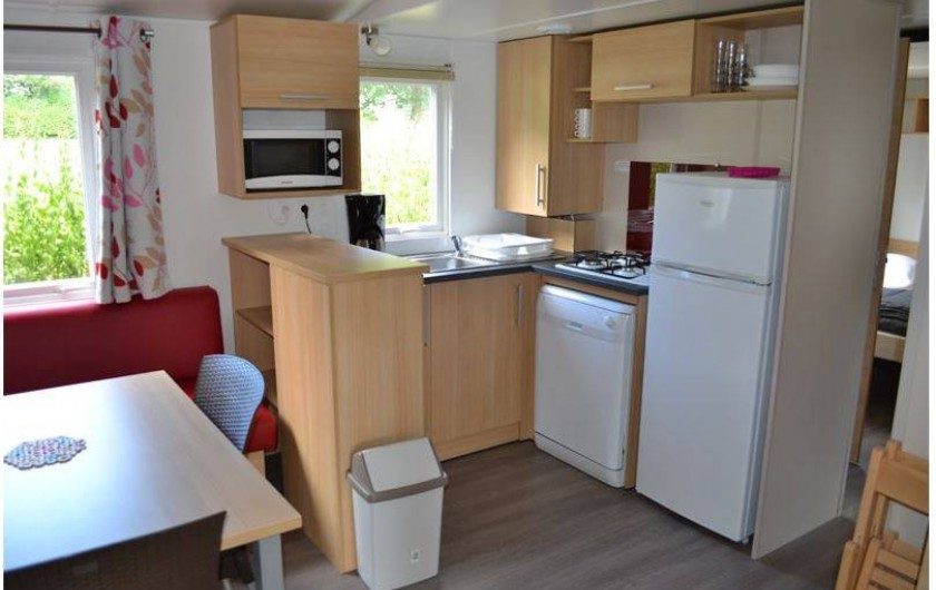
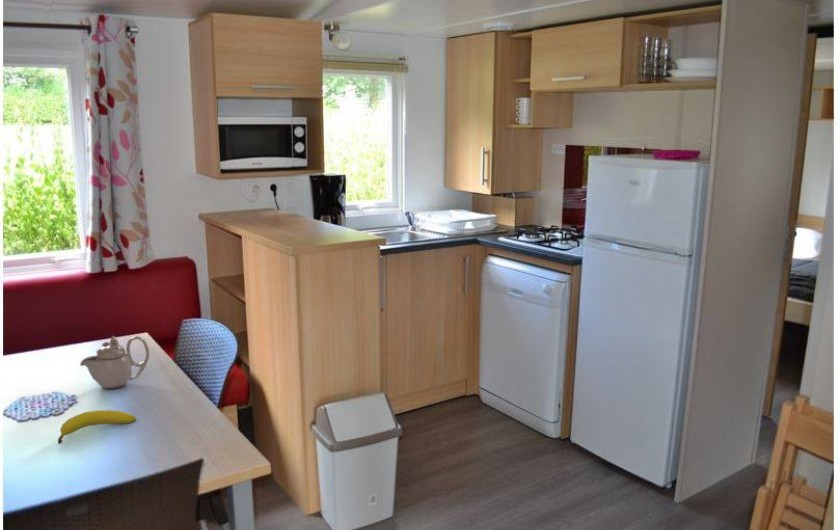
+ teapot [79,335,150,390]
+ fruit [57,409,137,445]
